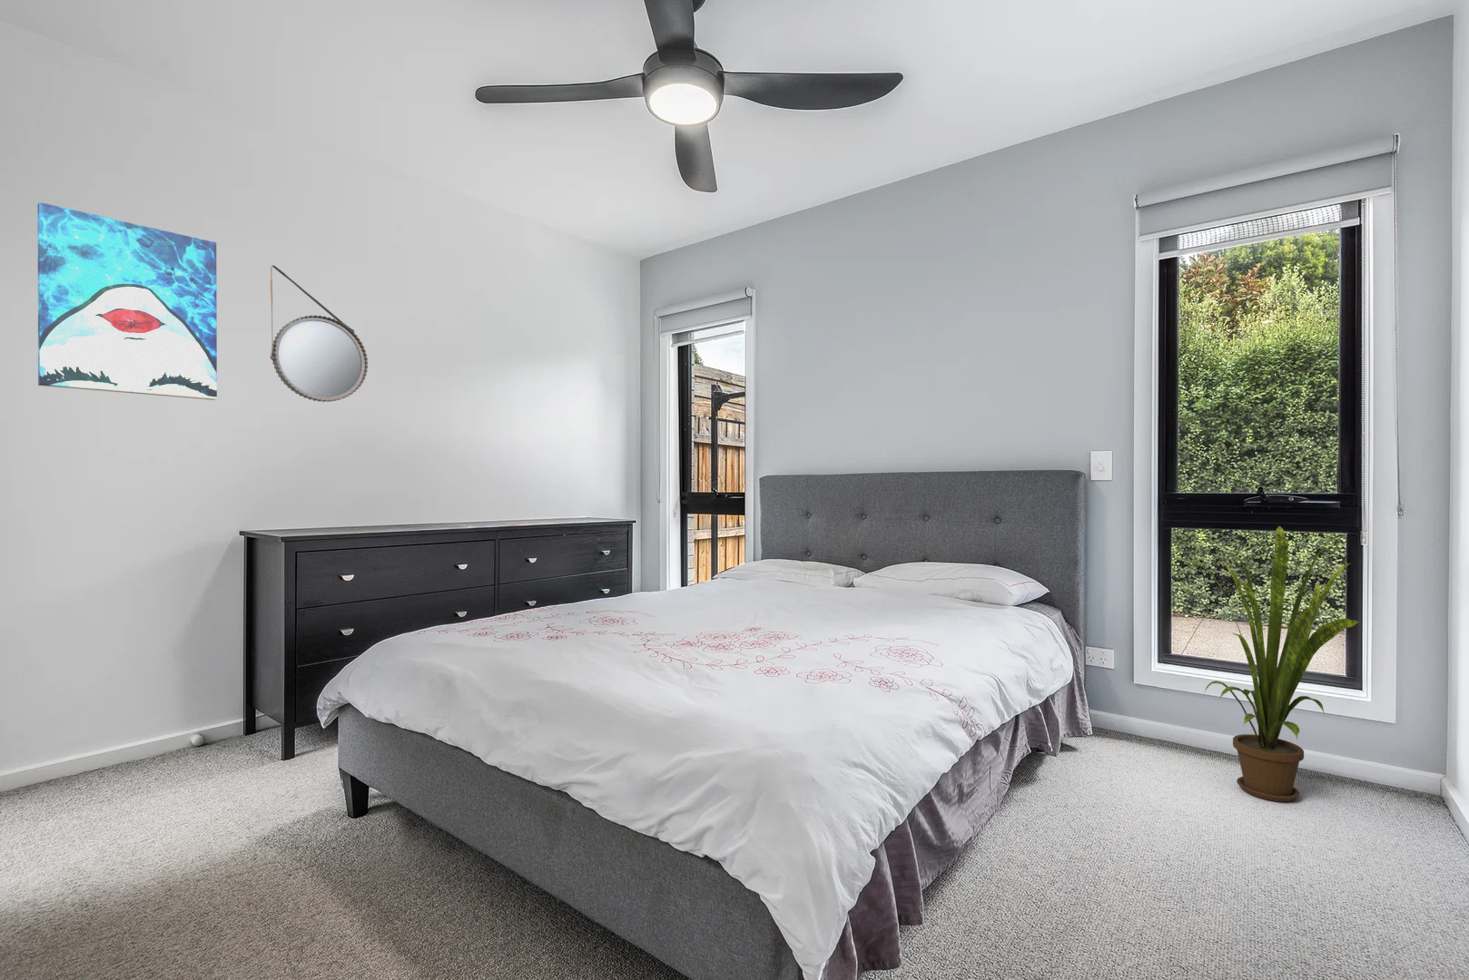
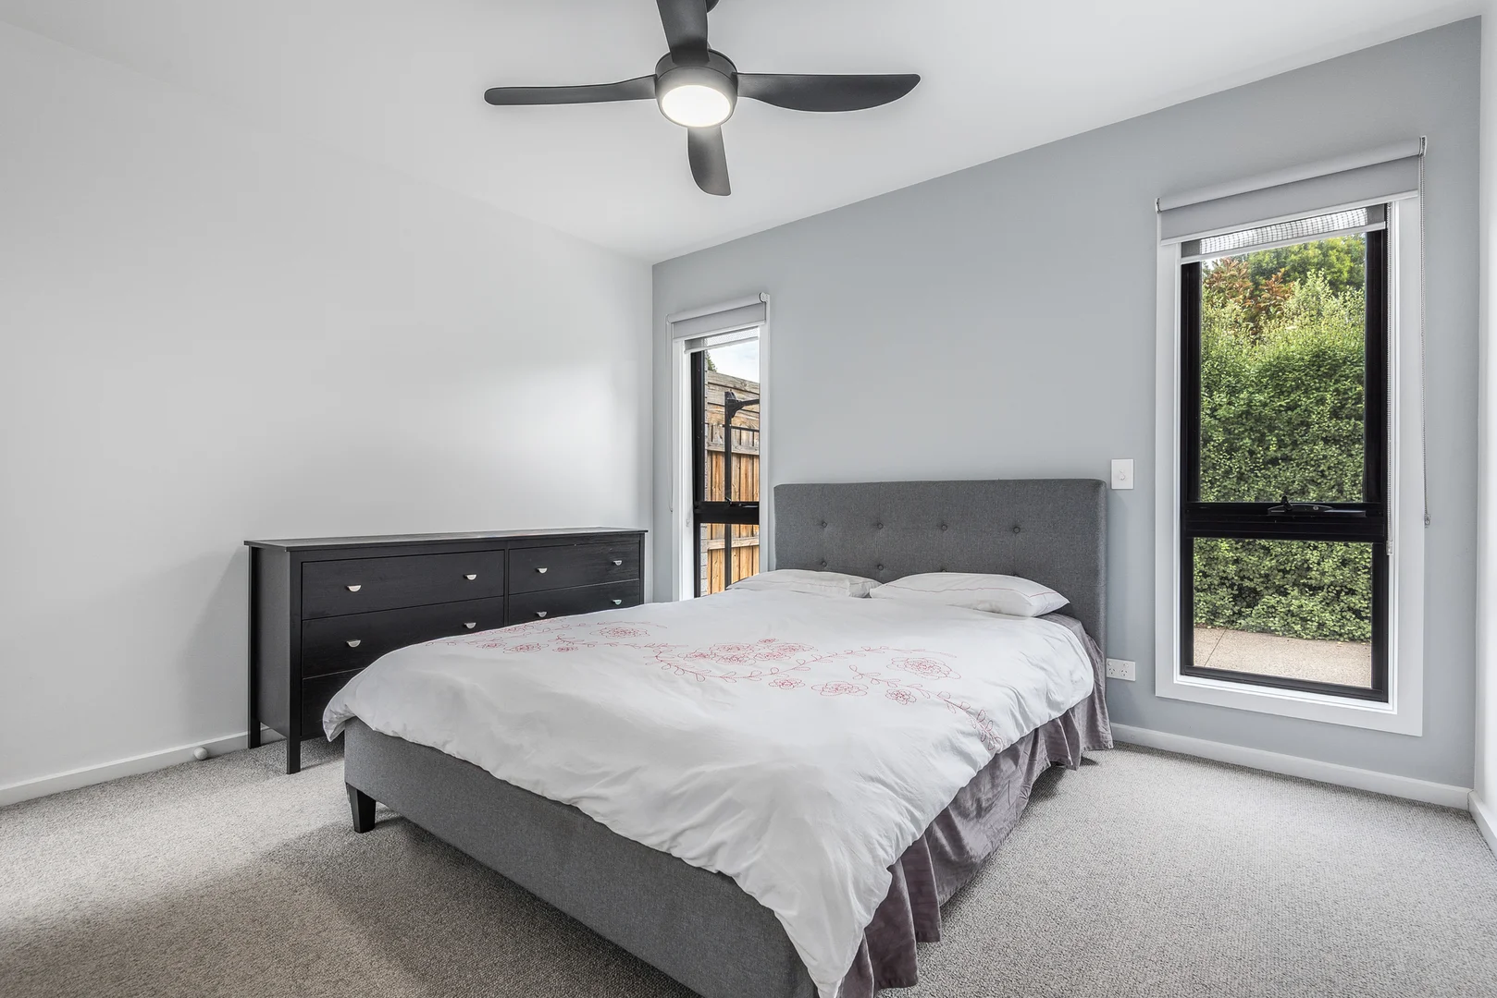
- home mirror [269,264,369,402]
- wall art [36,201,218,401]
- house plant [1178,525,1361,803]
